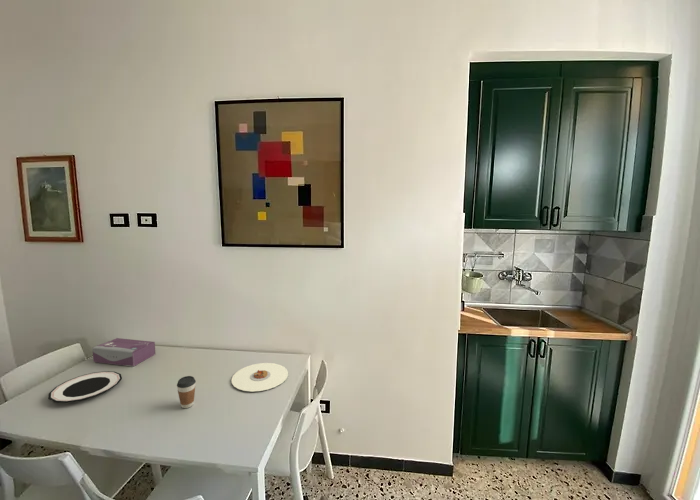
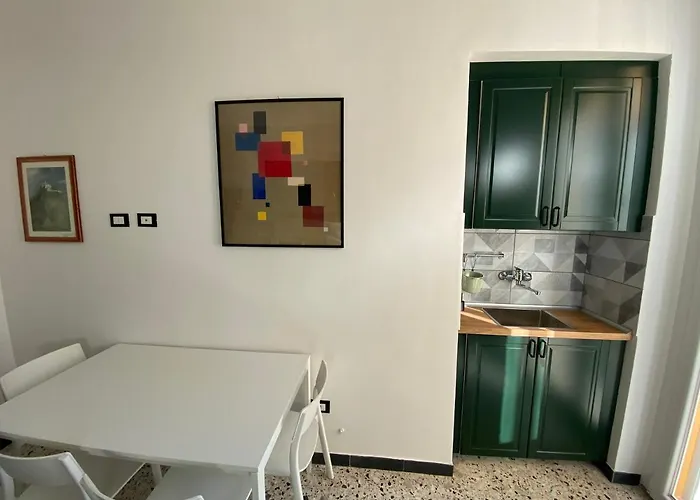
- tissue box [91,337,156,367]
- plate [231,362,289,392]
- plate [47,370,123,404]
- coffee cup [176,375,197,409]
